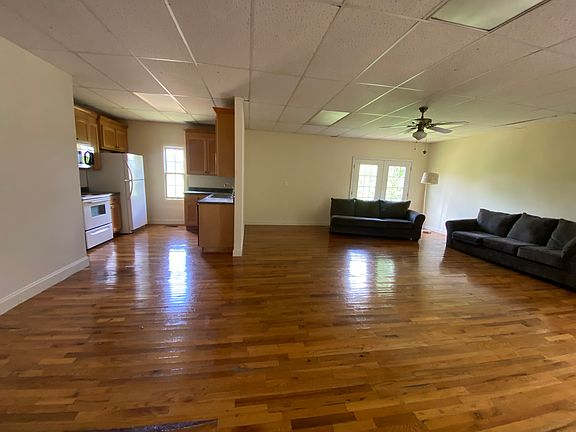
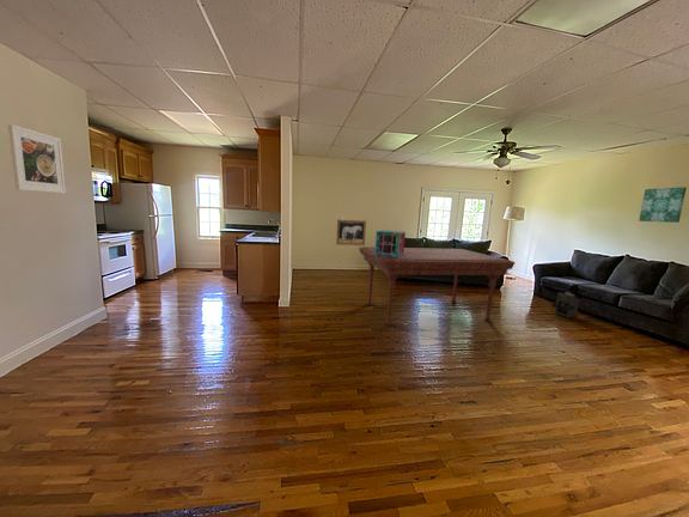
+ decorative cube [374,230,407,257]
+ dining table [358,245,516,327]
+ wall art [638,185,688,224]
+ speaker [550,291,580,320]
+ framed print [7,123,67,194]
+ wall art [335,219,367,247]
